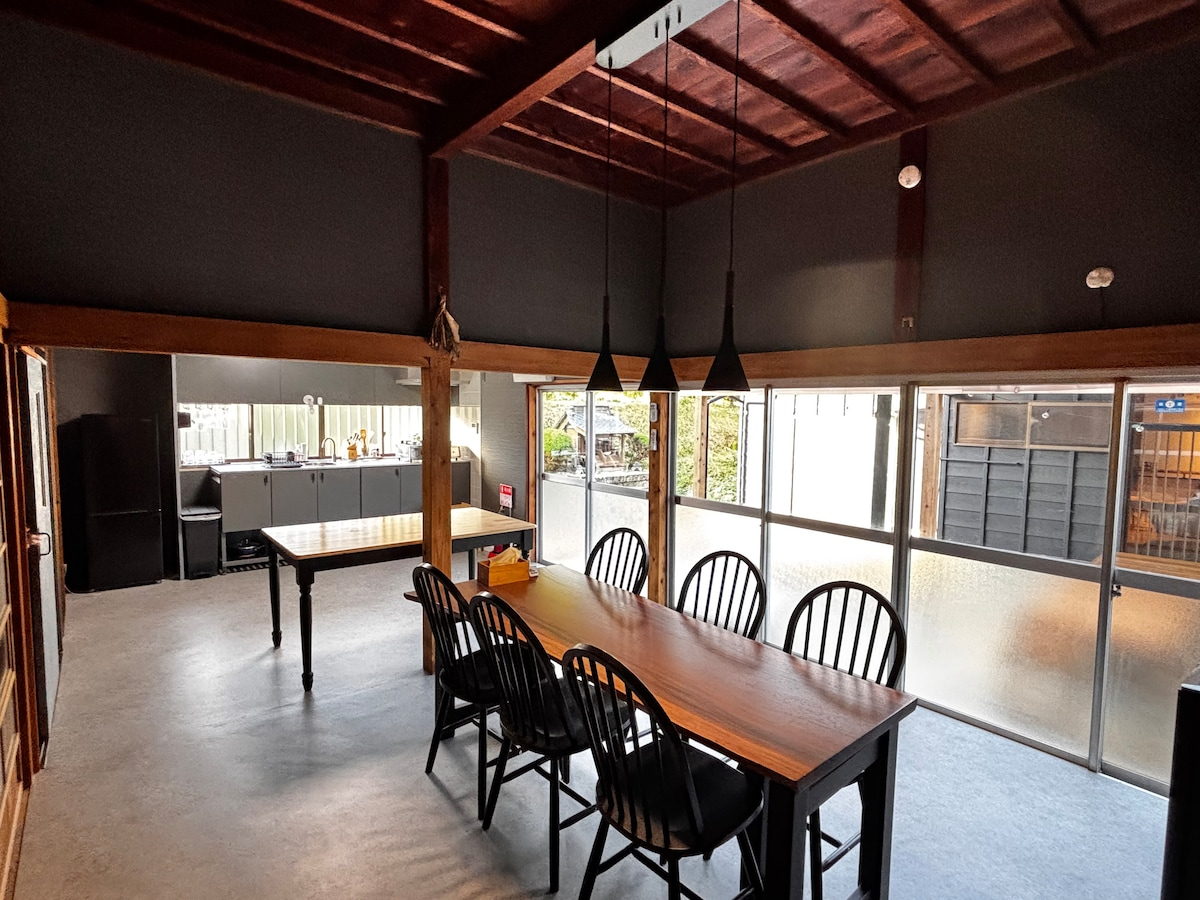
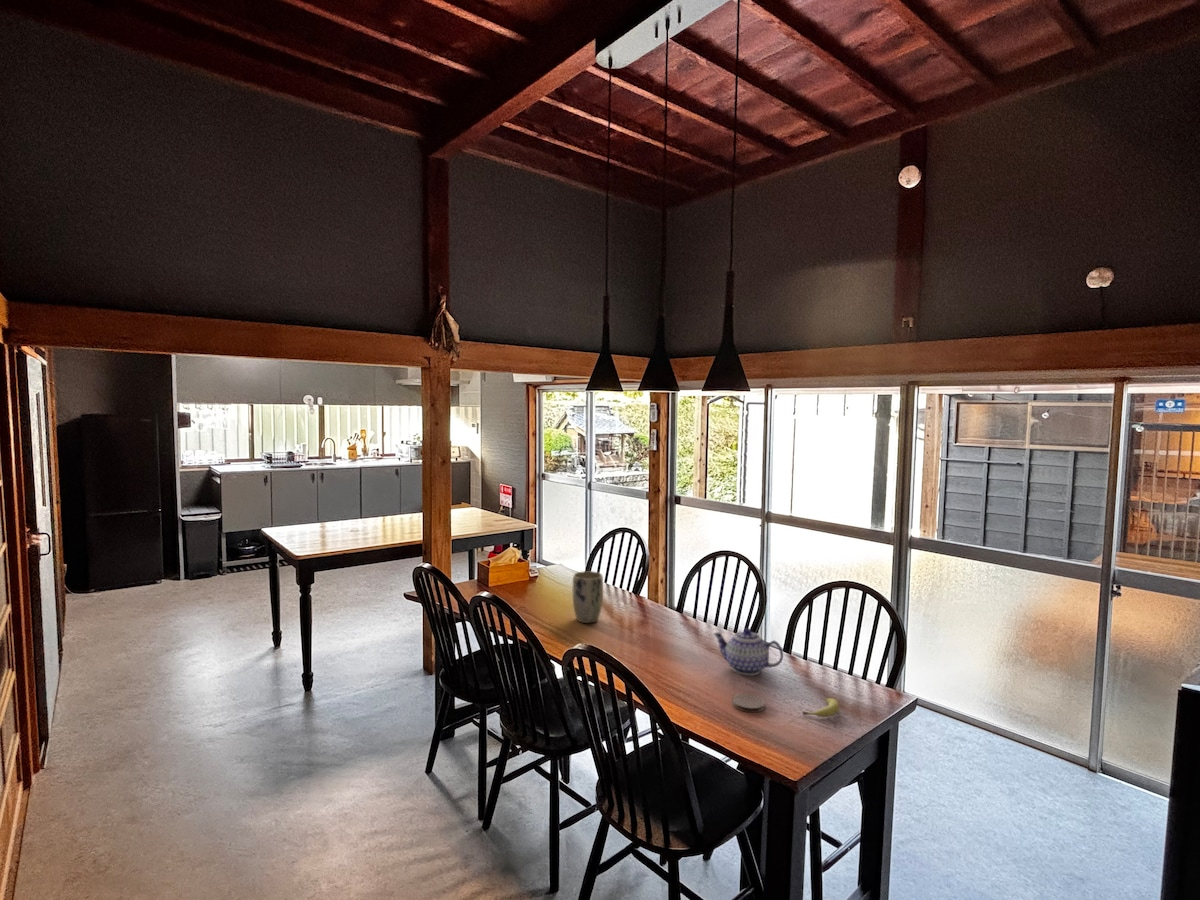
+ fruit [801,697,840,718]
+ plant pot [572,570,604,624]
+ teapot [712,627,784,676]
+ coaster [731,692,766,714]
